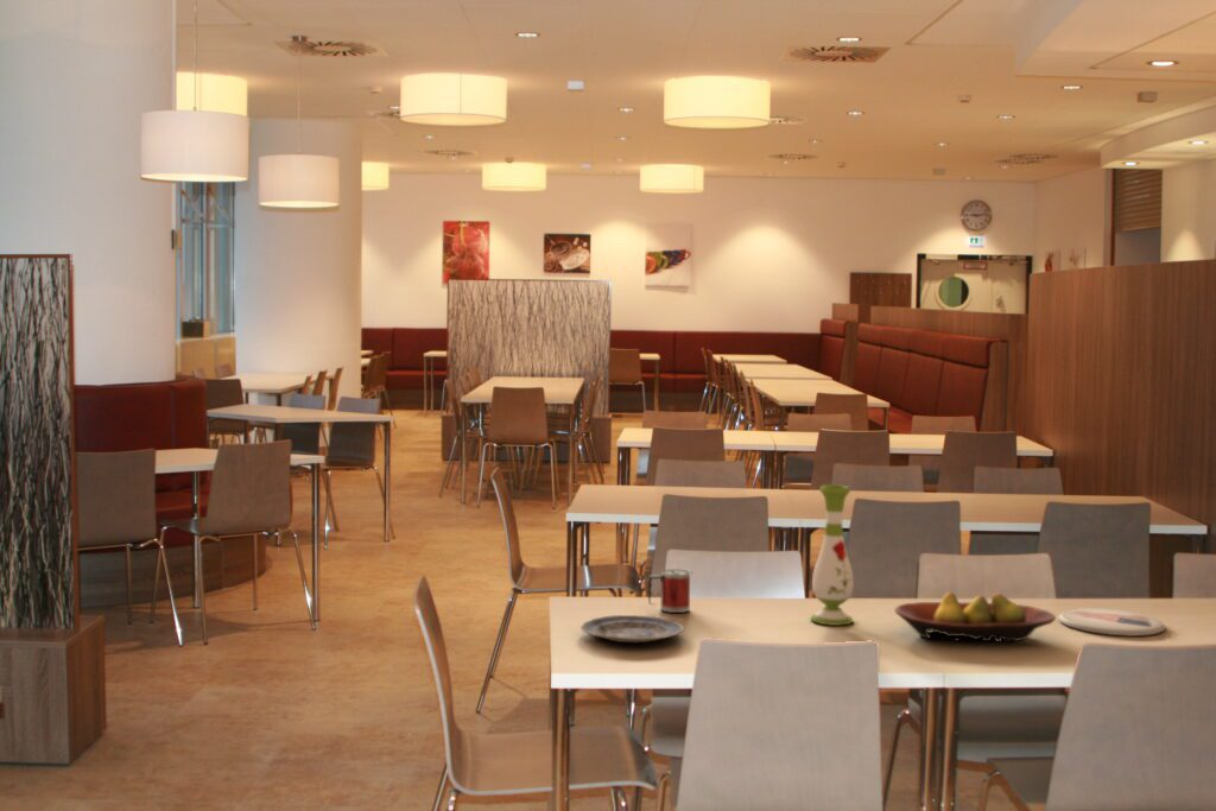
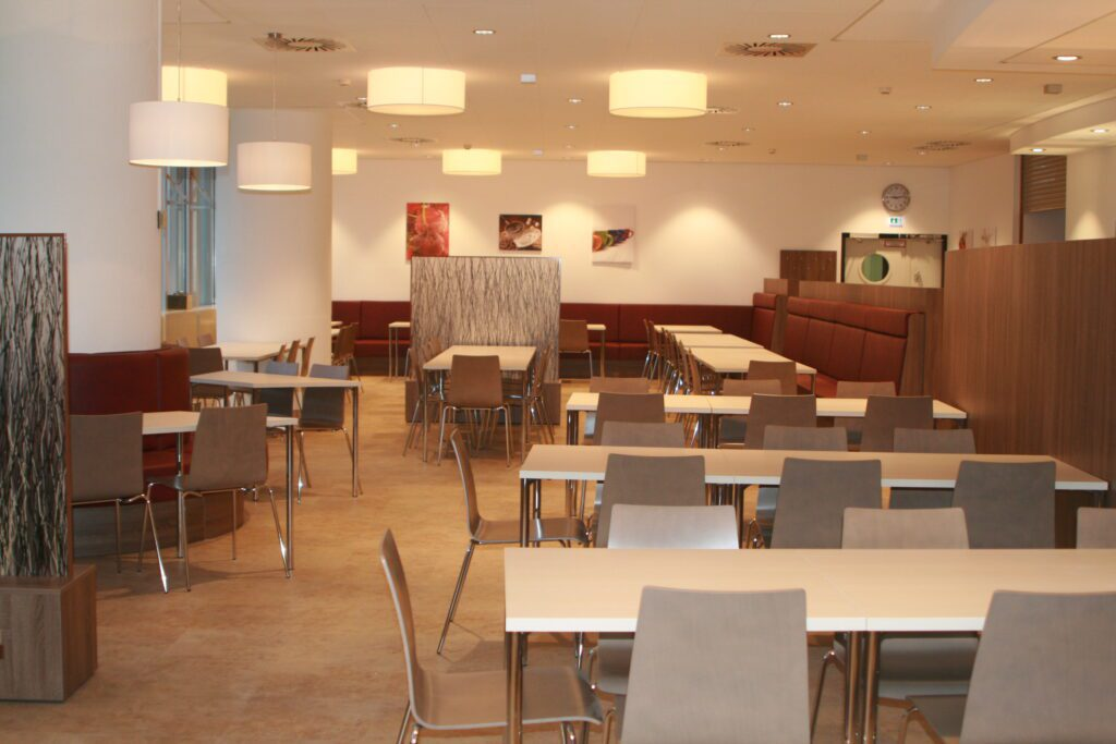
- vase [810,483,855,627]
- mug [647,569,695,614]
- plate [580,614,685,644]
- fruit bowl [894,591,1057,642]
- plate [1057,607,1166,638]
